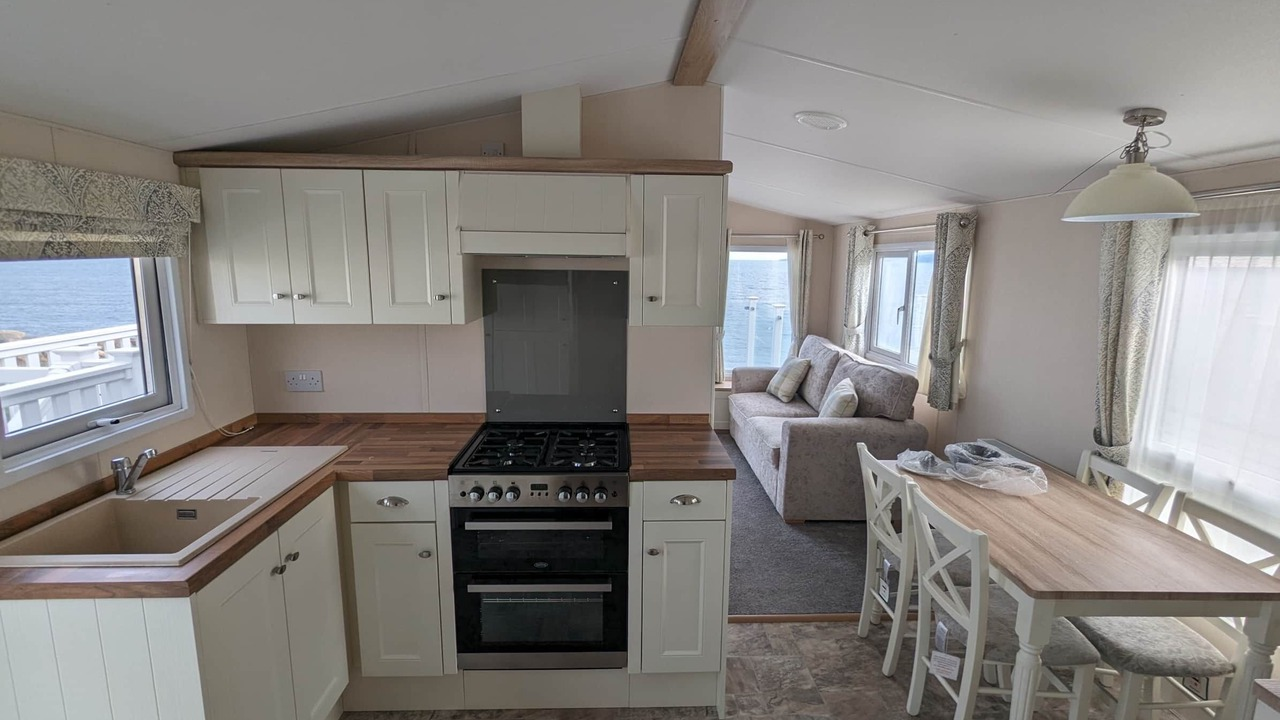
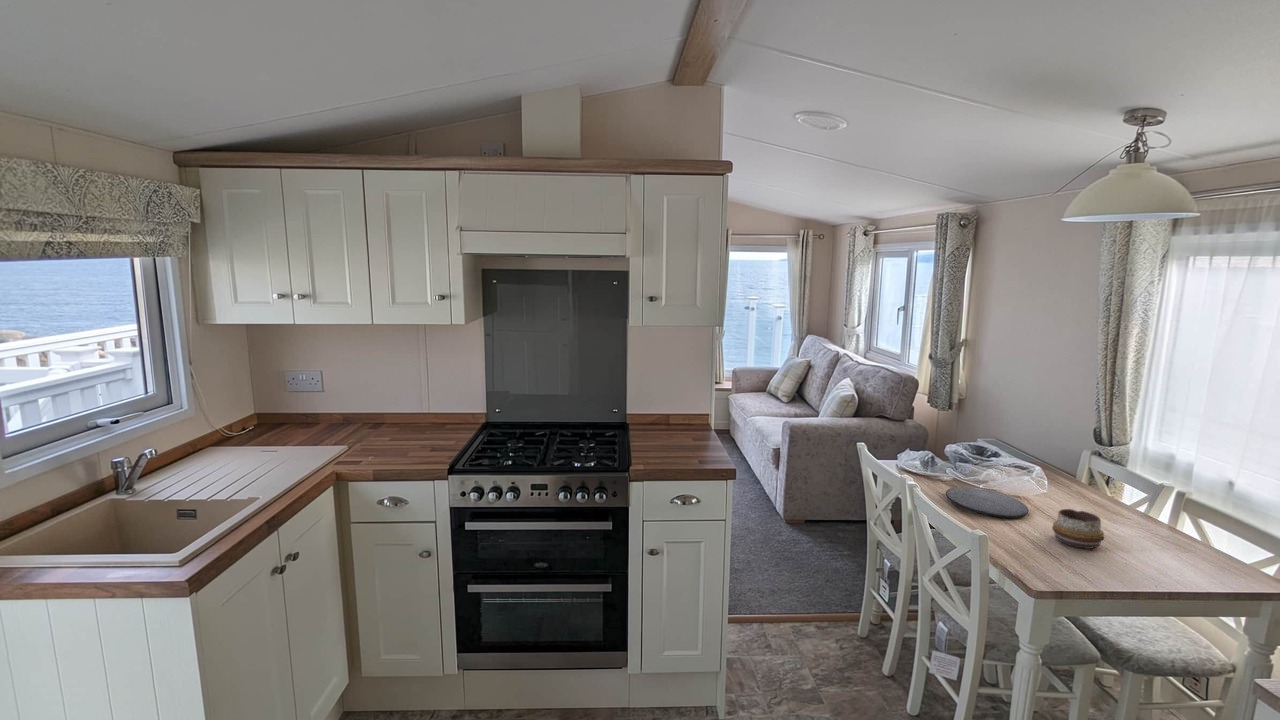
+ plate [945,486,1030,519]
+ decorative bowl [1051,508,1105,550]
